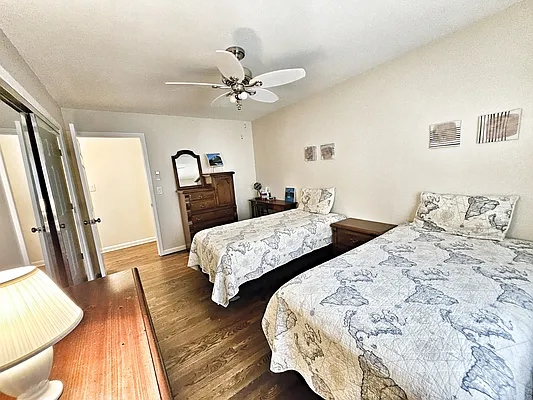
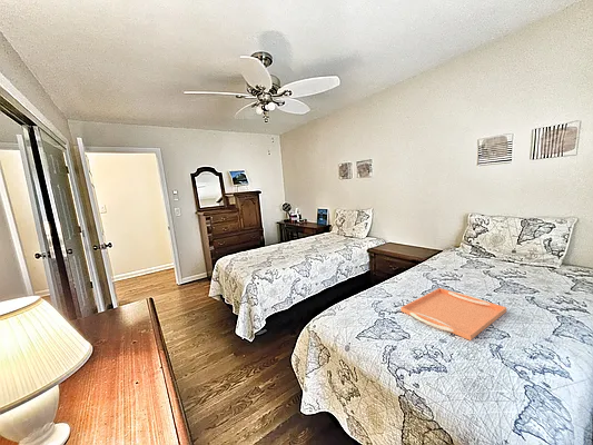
+ serving tray [401,287,507,342]
